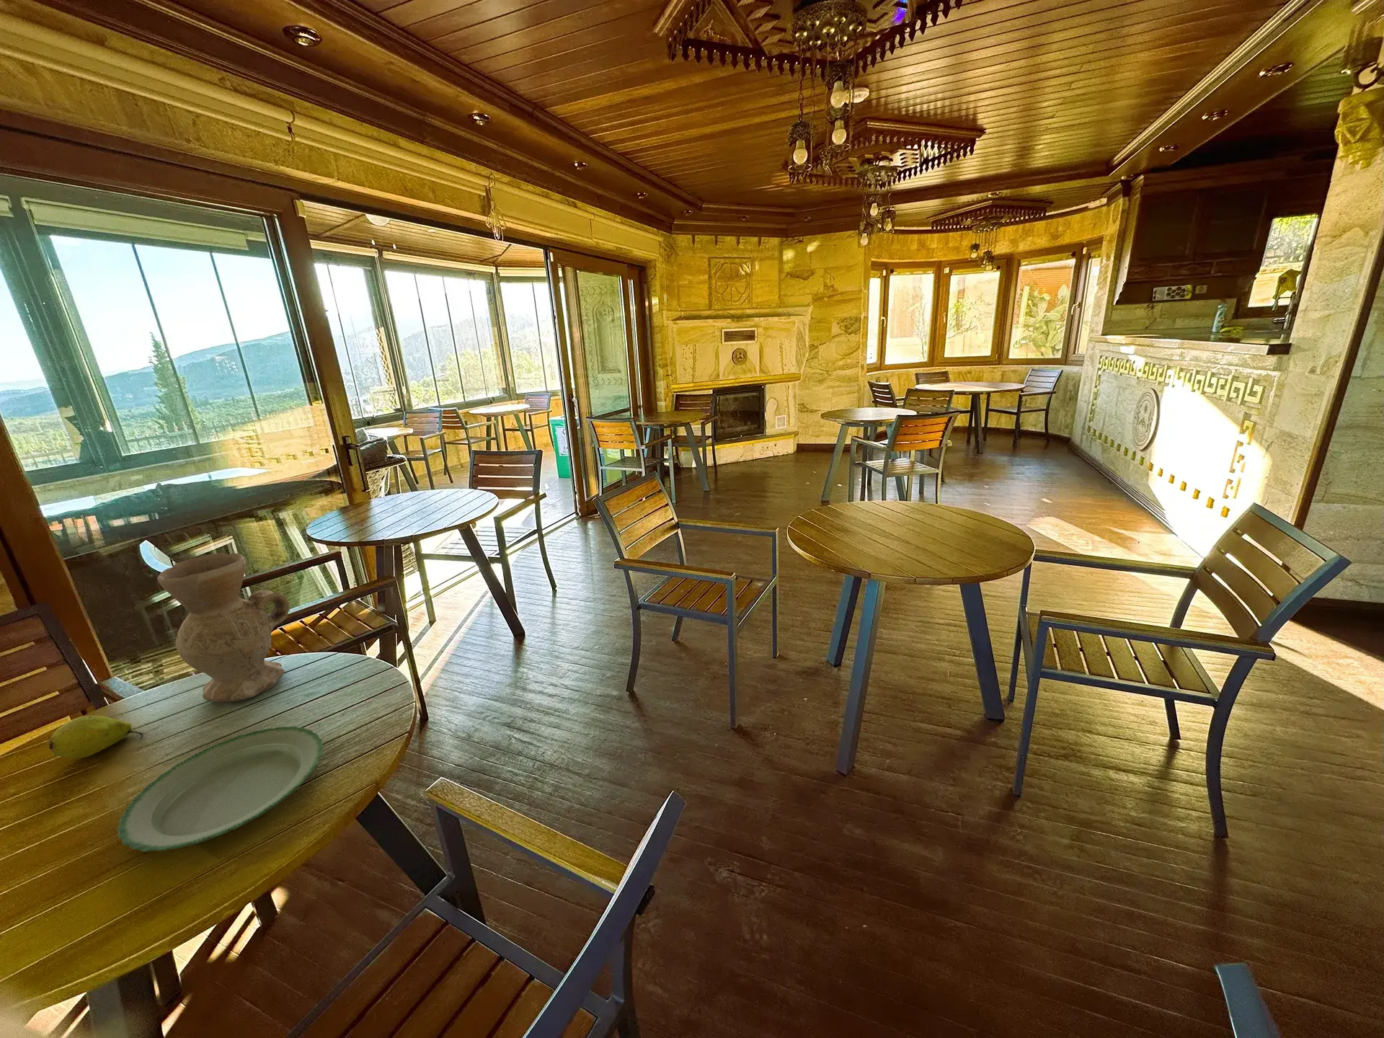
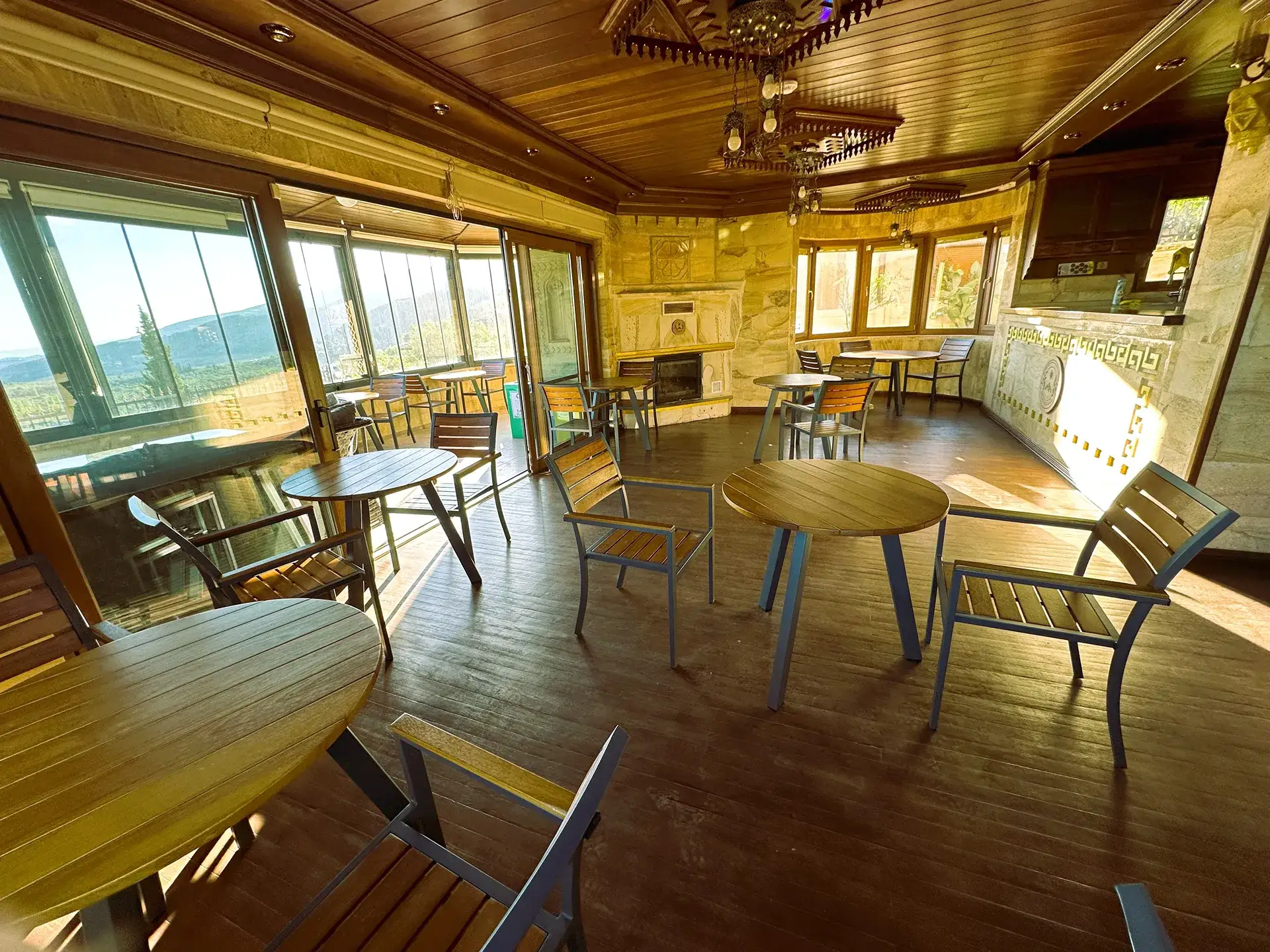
- plate [117,726,324,853]
- fruit [47,715,144,759]
- vase [157,552,291,703]
